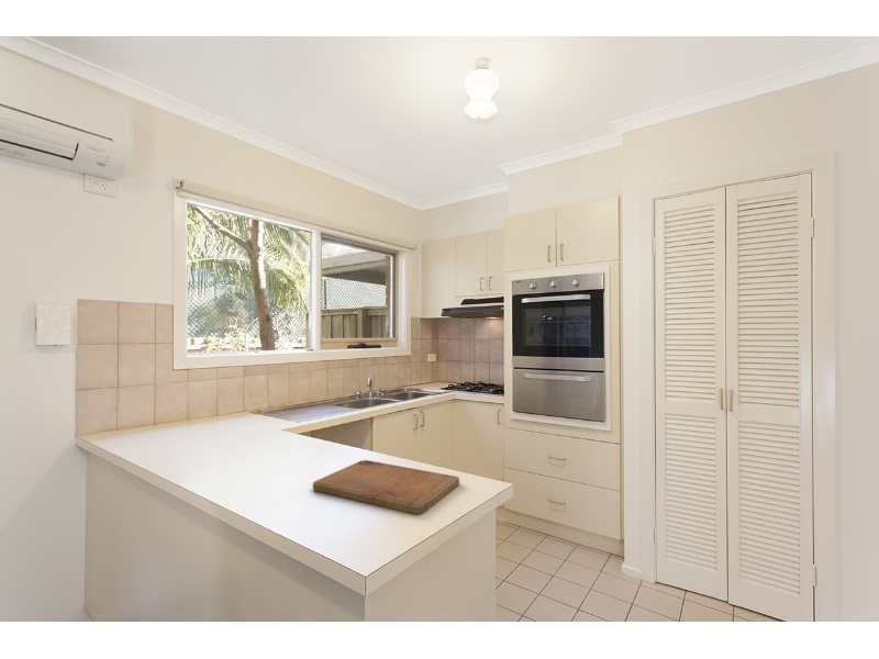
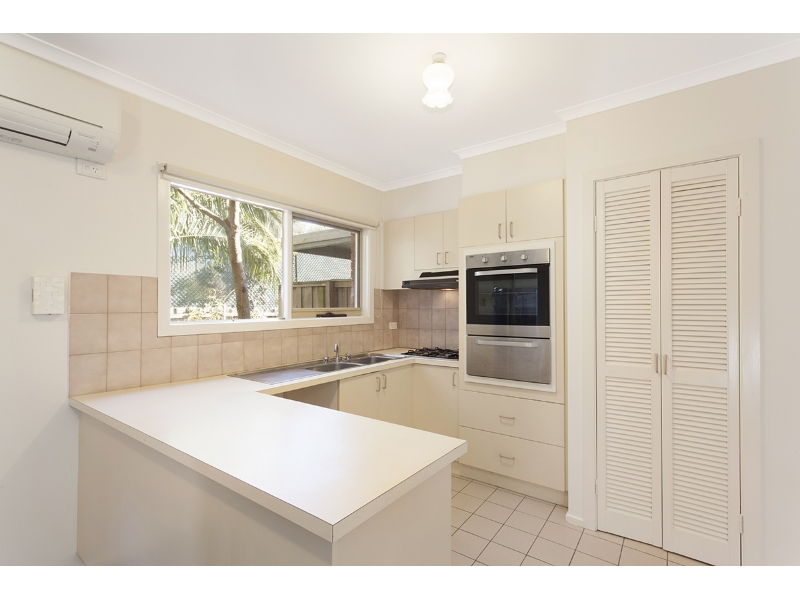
- cutting board [312,459,460,515]
